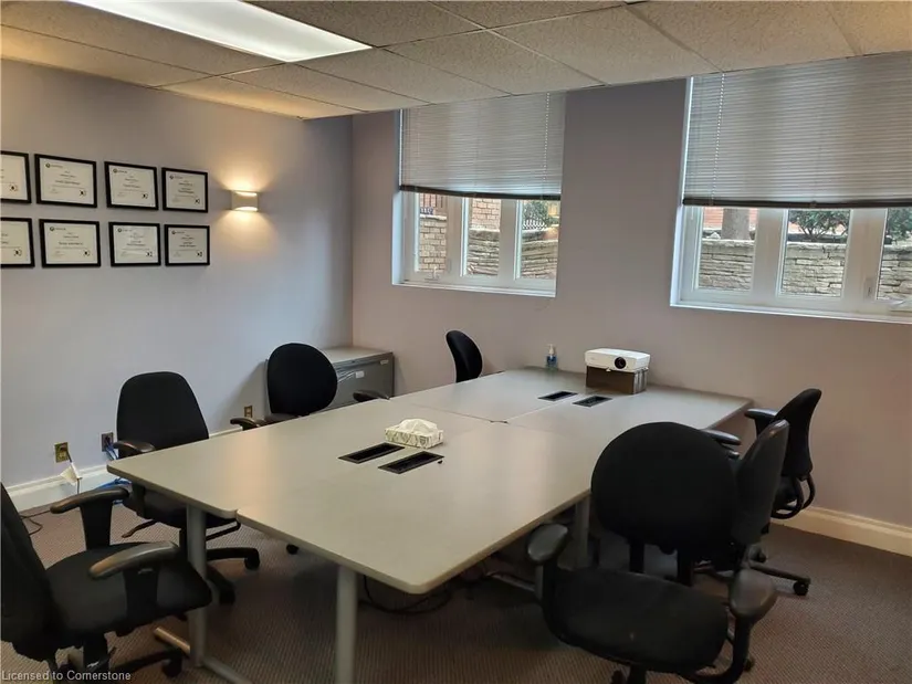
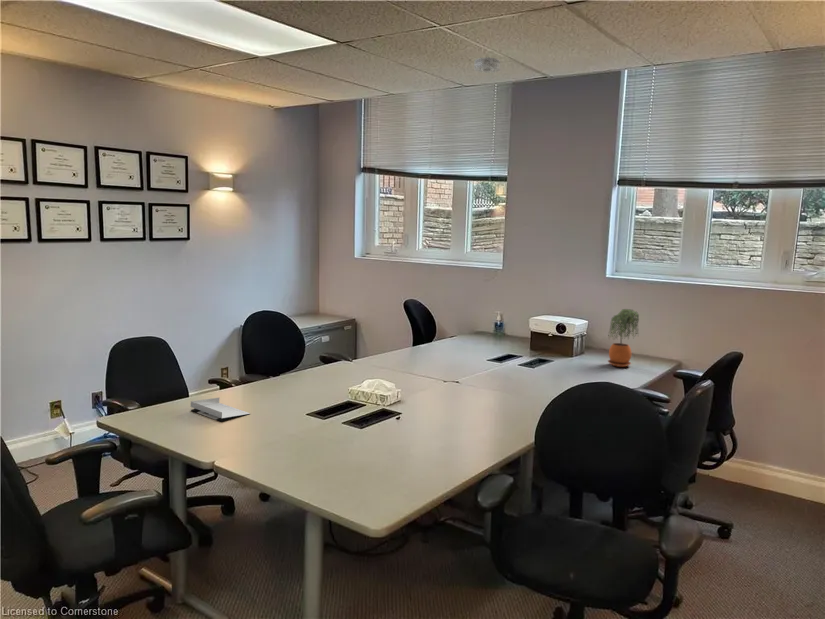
+ potted plant [607,308,640,368]
+ book [189,397,251,423]
+ smoke detector [473,56,501,74]
